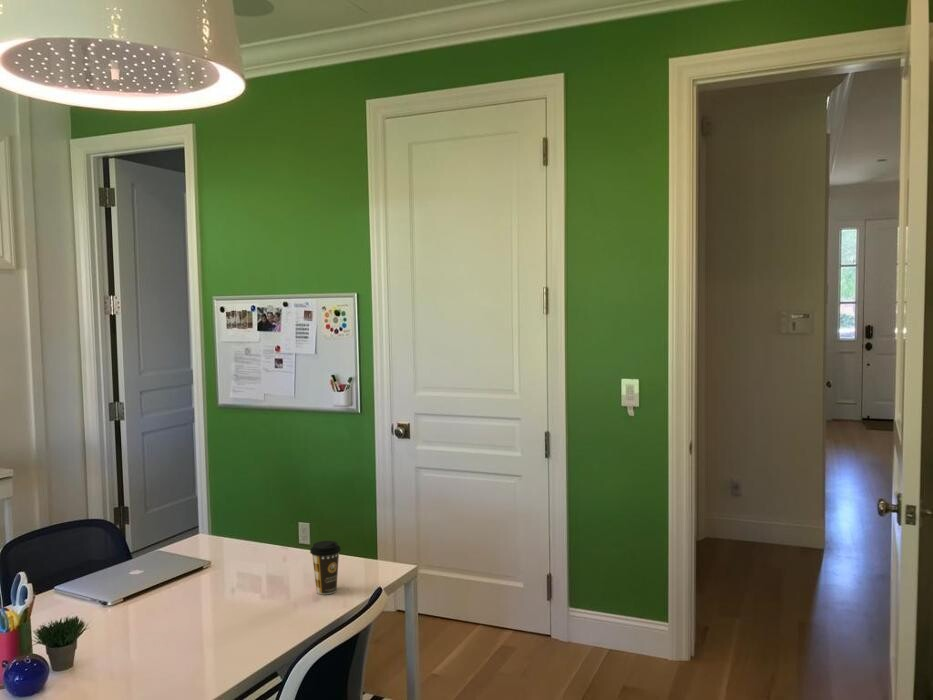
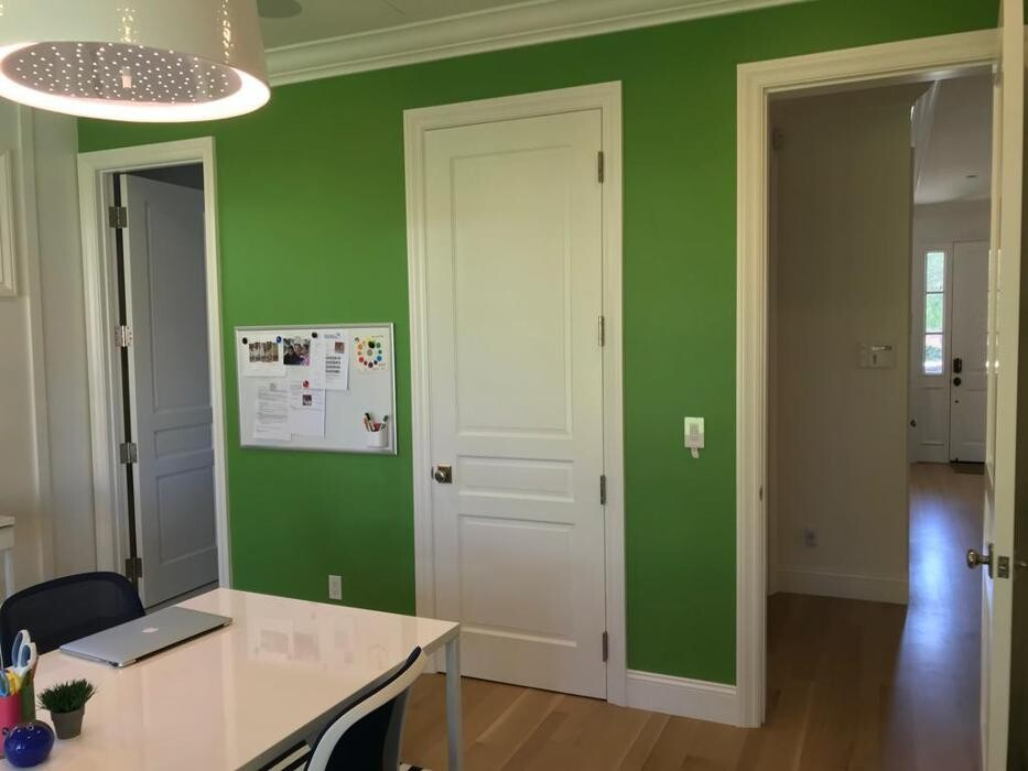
- coffee cup [309,540,342,595]
